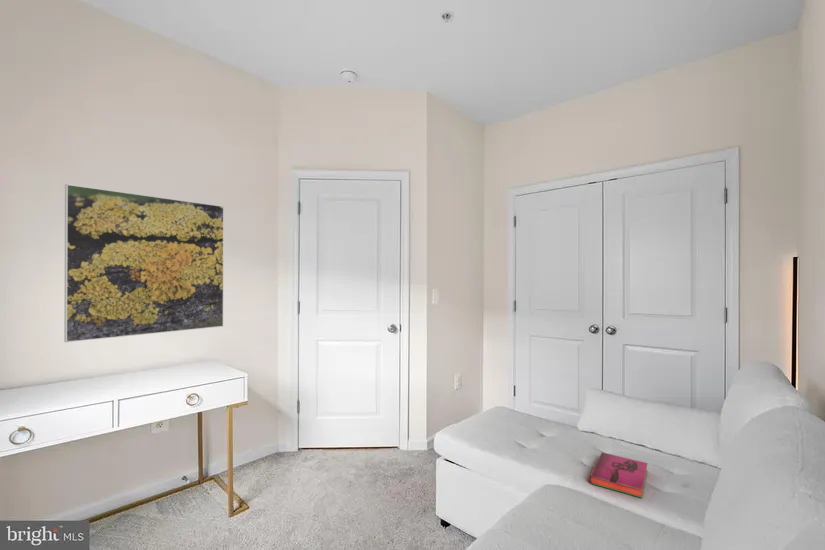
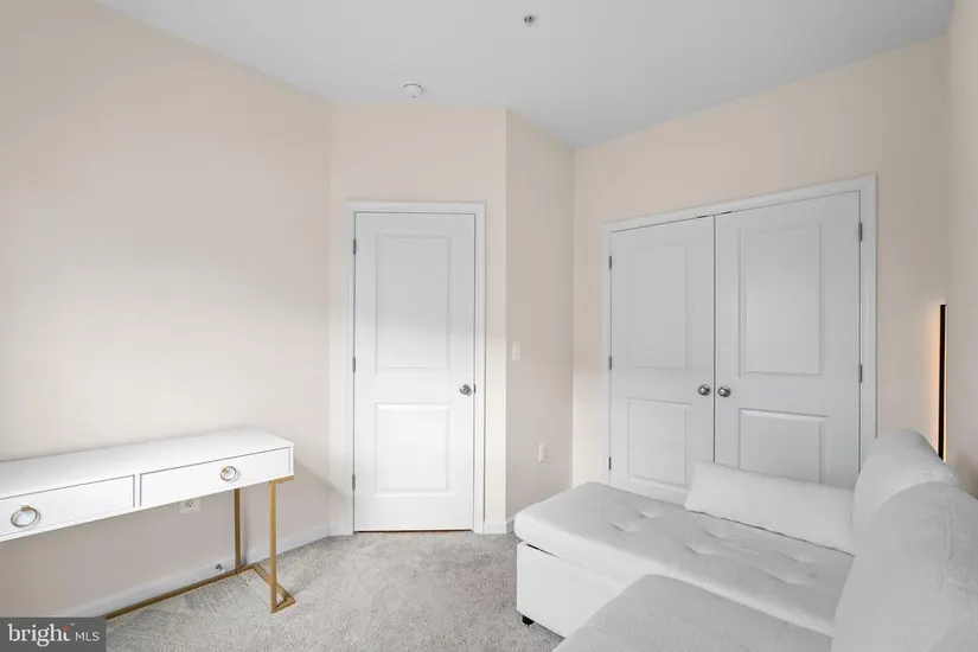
- hardback book [589,451,648,499]
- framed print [63,183,225,343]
